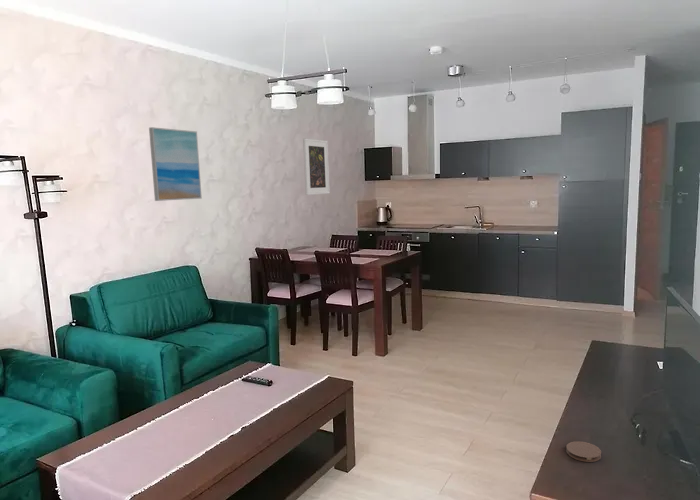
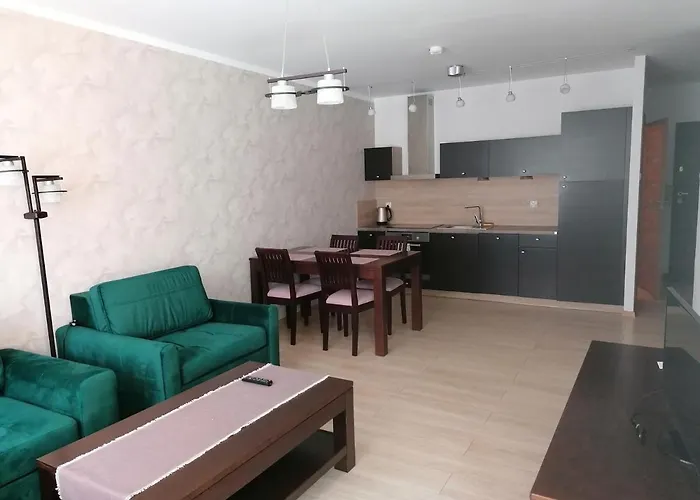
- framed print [302,138,331,196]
- coaster [565,440,602,463]
- wall art [148,126,203,202]
